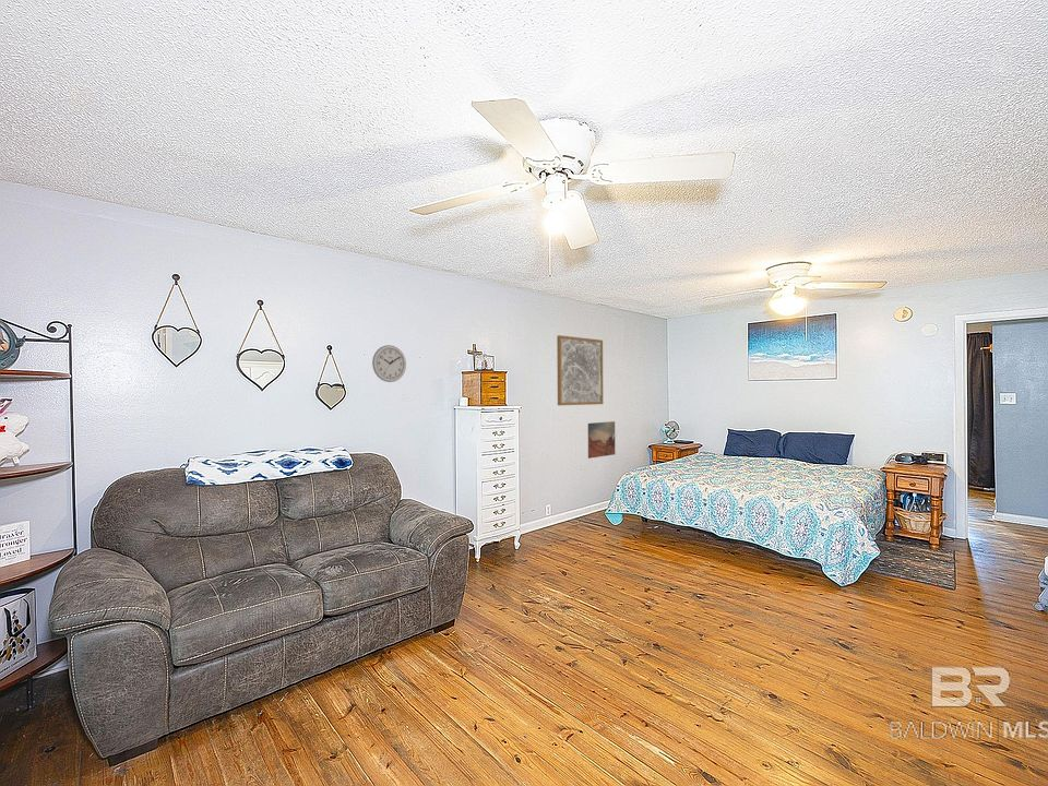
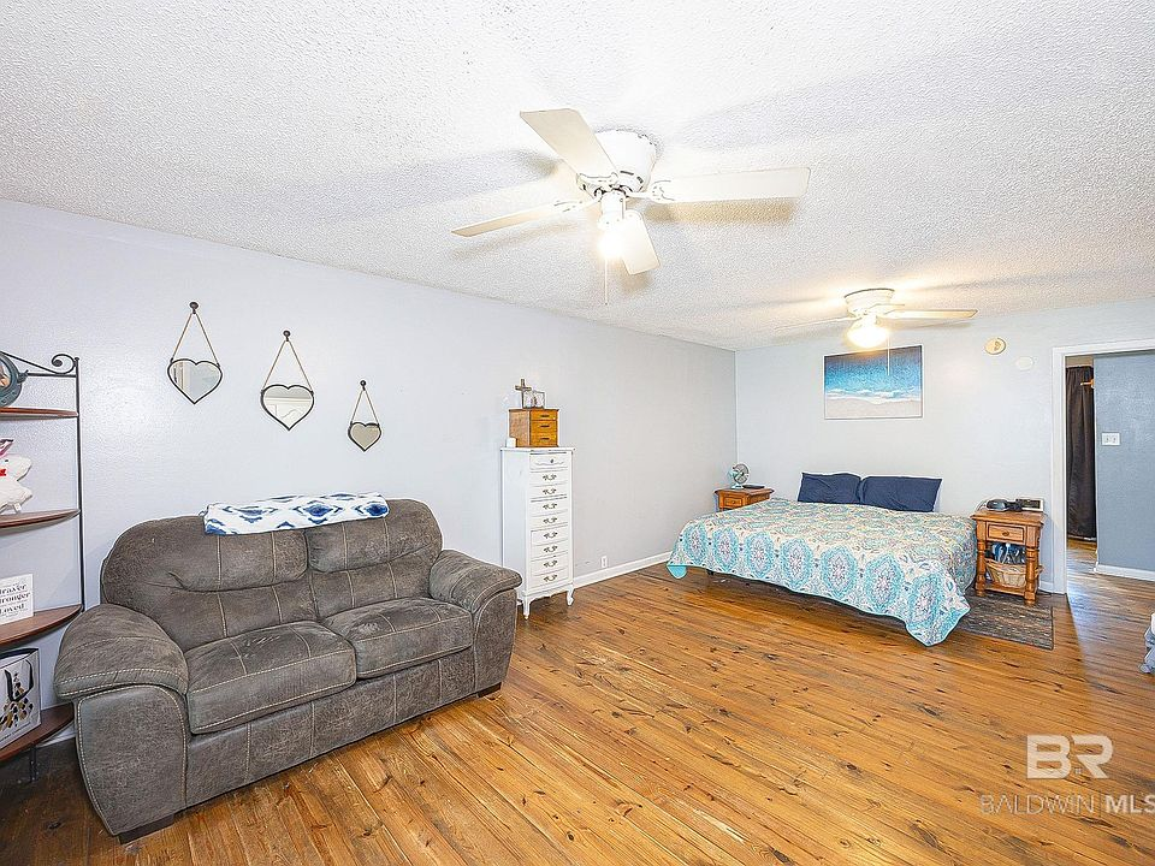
- wall art [587,420,616,460]
- wall clock [371,344,407,383]
- wall art [556,334,605,406]
